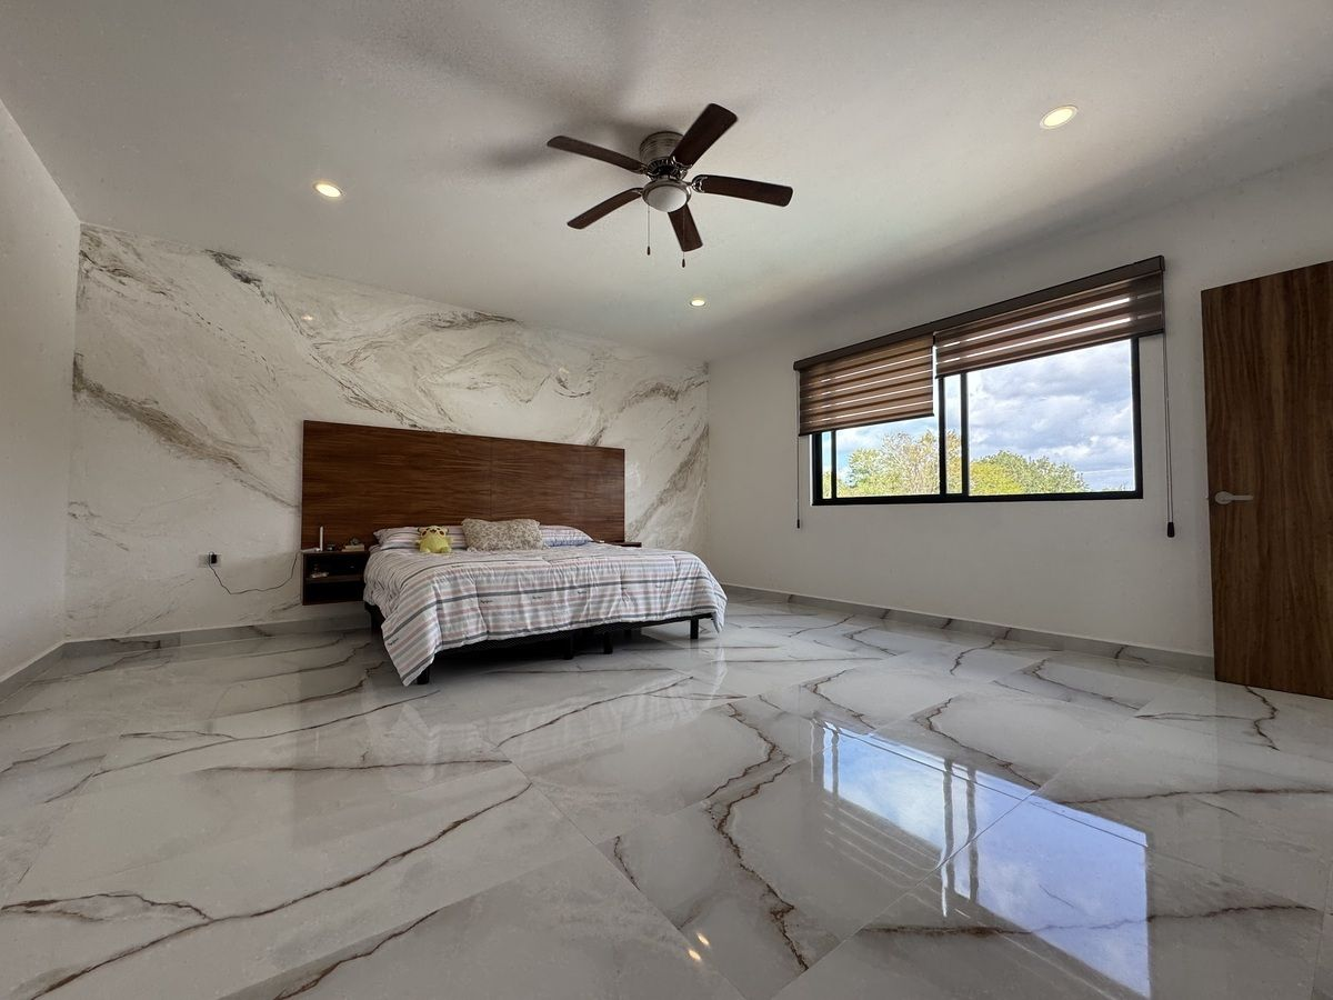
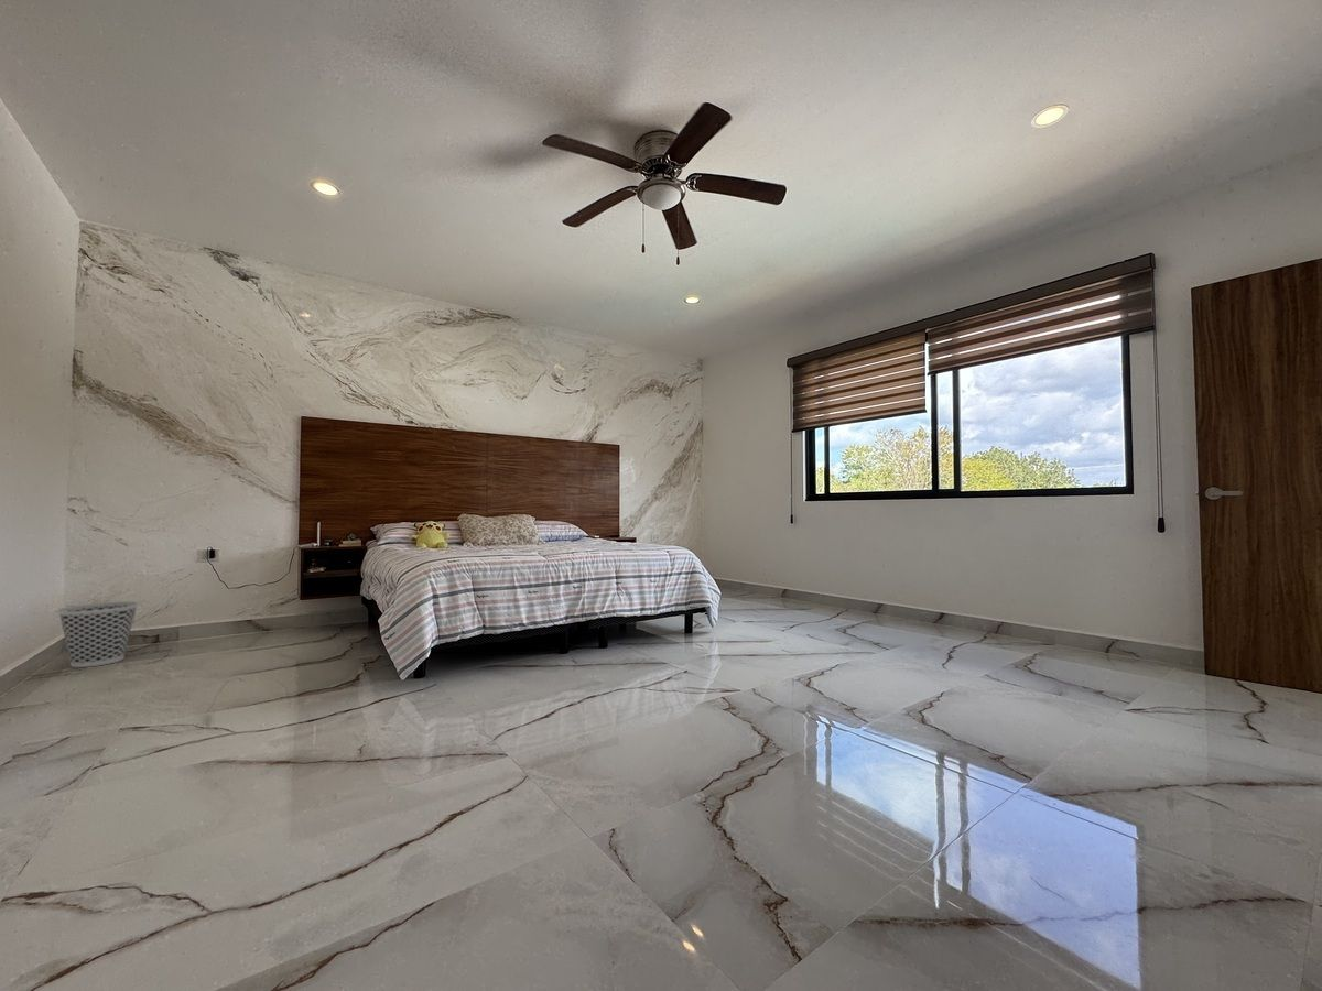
+ wastebasket [56,600,140,668]
